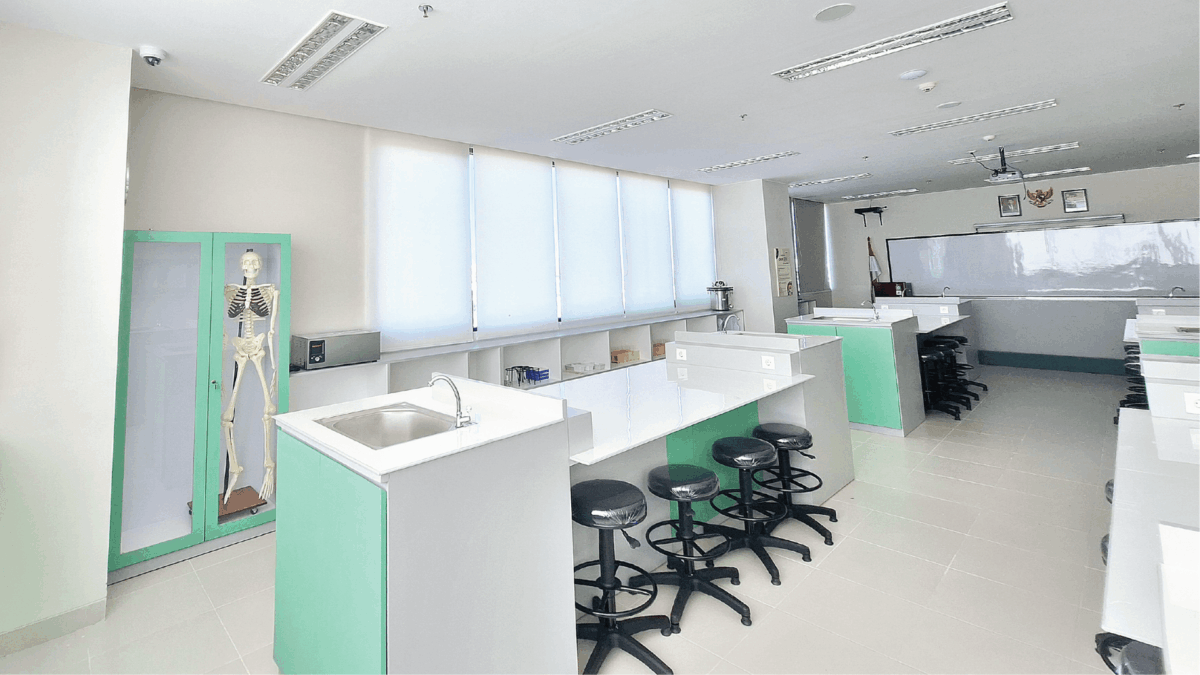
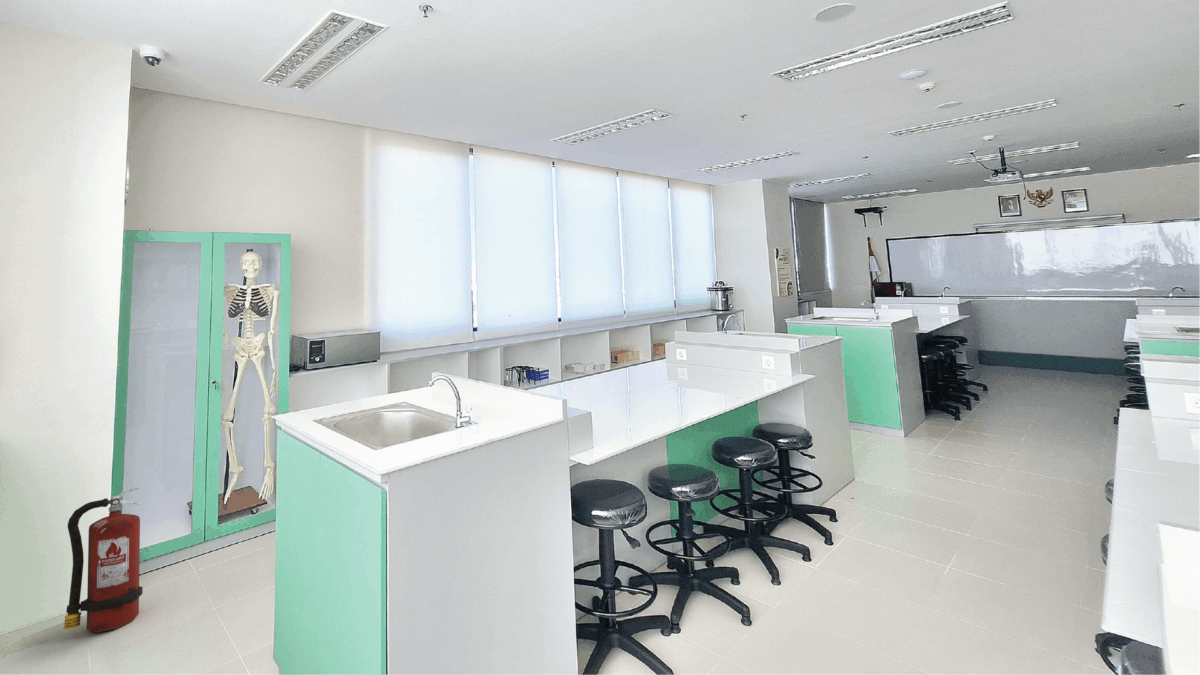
+ fire extinguisher [63,485,144,633]
